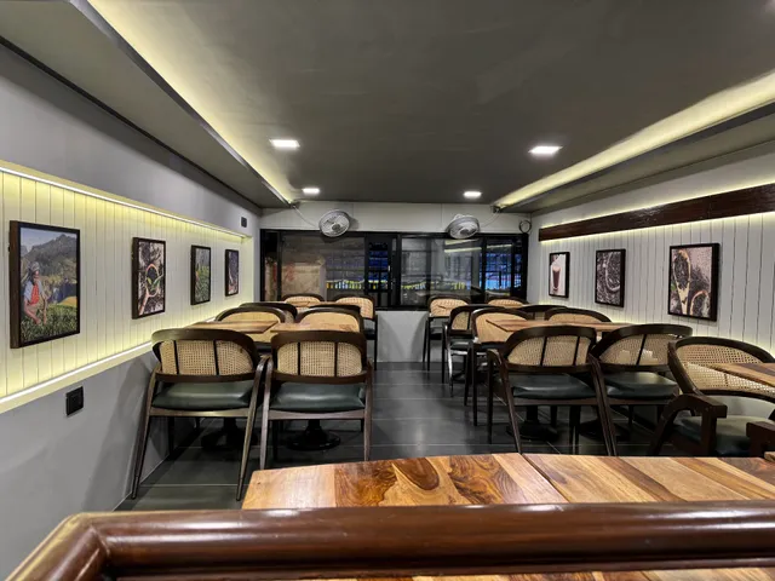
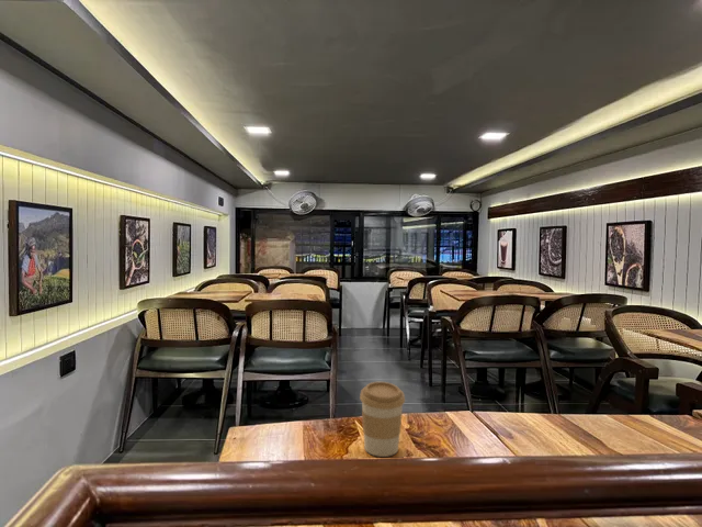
+ coffee cup [359,381,406,458]
